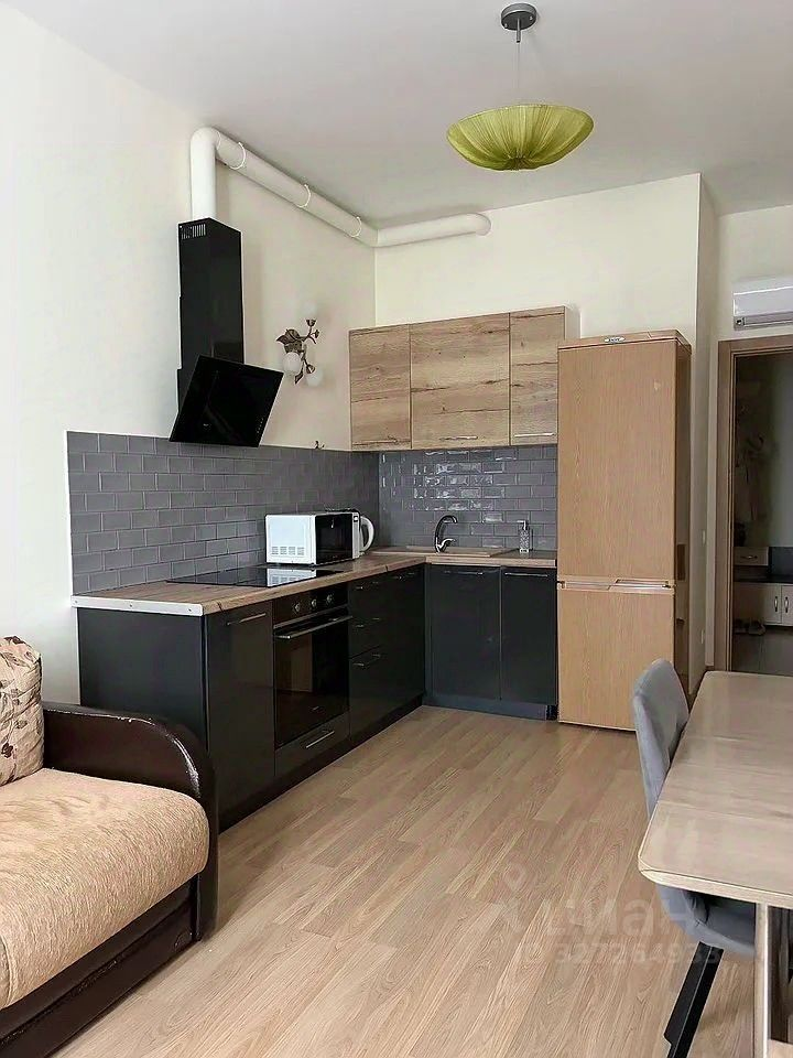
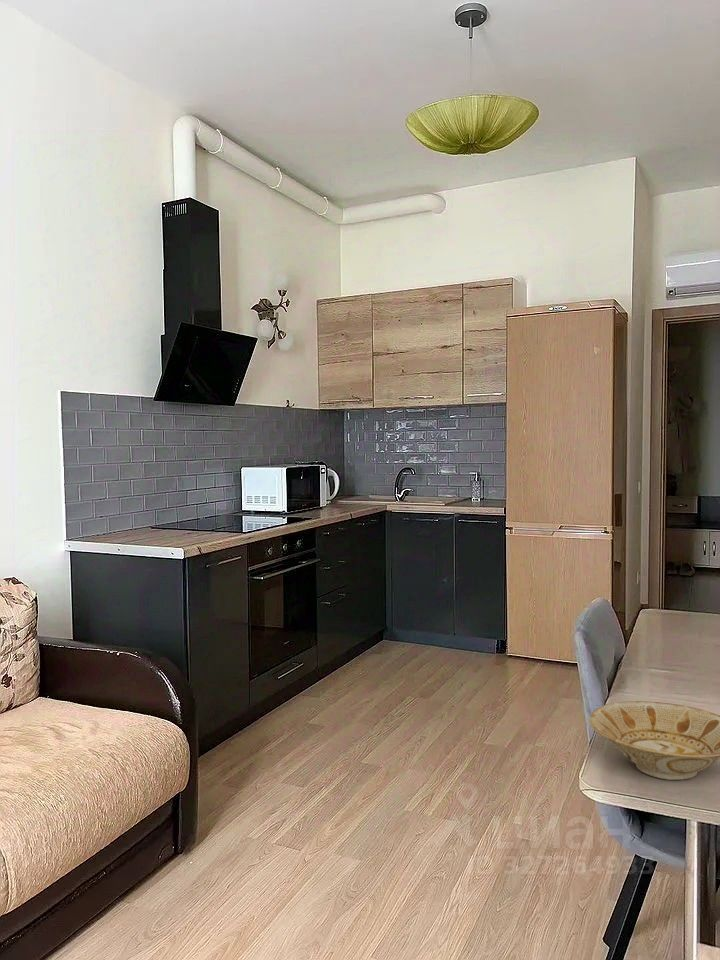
+ bowl [589,700,720,781]
